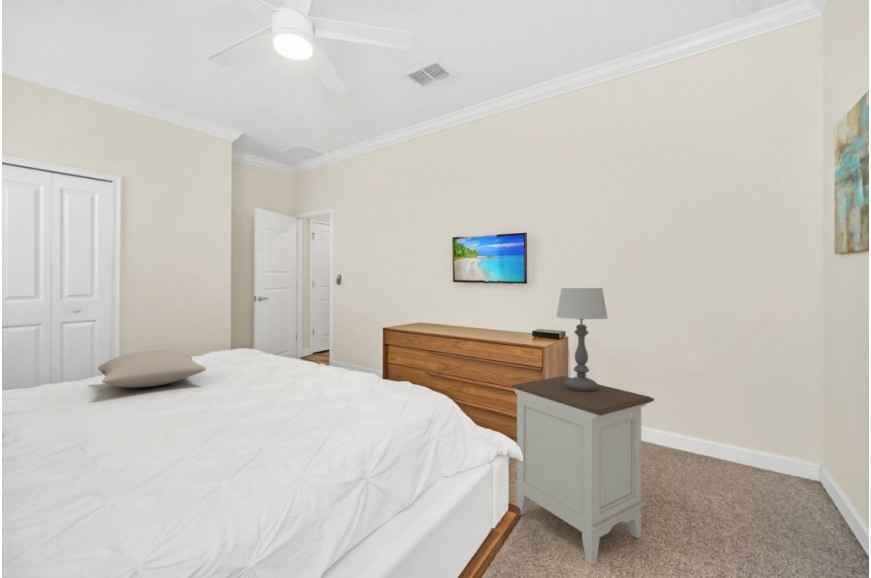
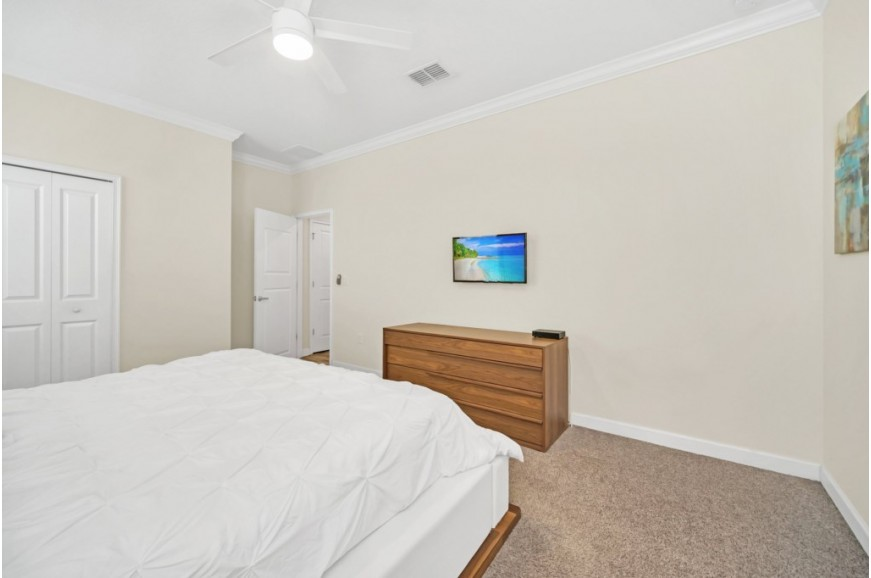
- pillow [97,349,207,389]
- nightstand [511,375,656,566]
- table lamp [555,287,609,391]
